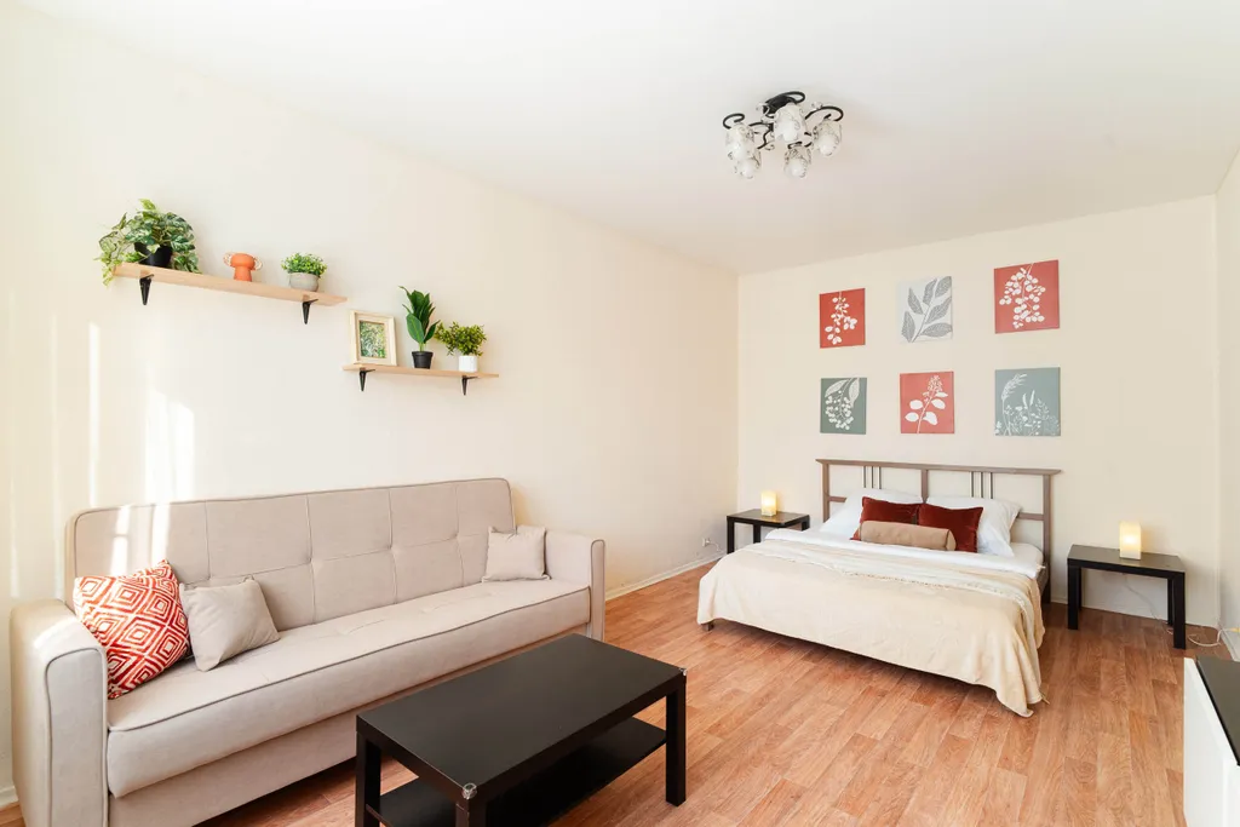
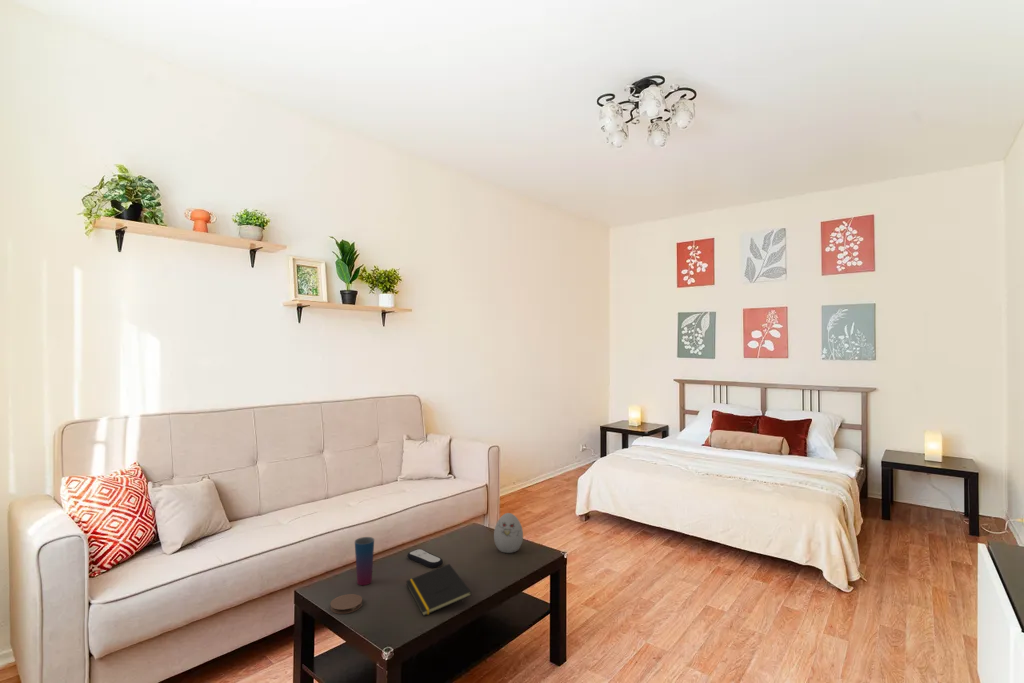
+ coaster [329,593,363,615]
+ notepad [405,563,473,617]
+ decorative egg [493,512,524,554]
+ cup [354,536,375,586]
+ remote control [406,548,444,569]
